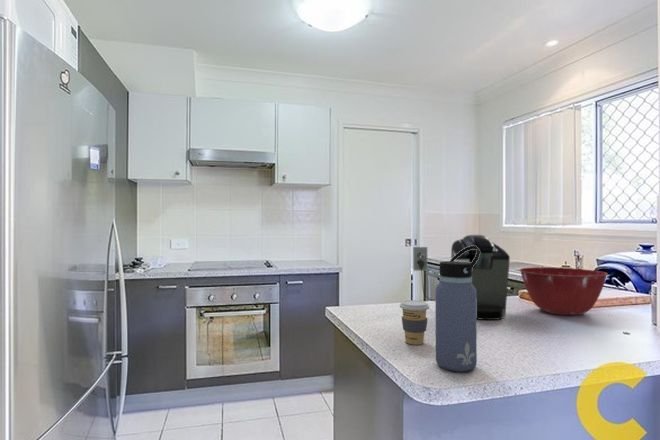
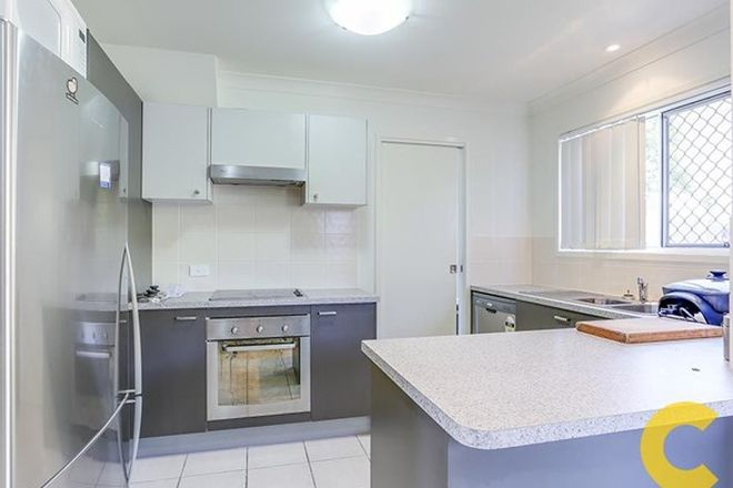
- coffee cup [399,299,430,346]
- coffee maker [412,234,511,321]
- water bottle [435,246,480,373]
- mixing bowl [519,266,609,316]
